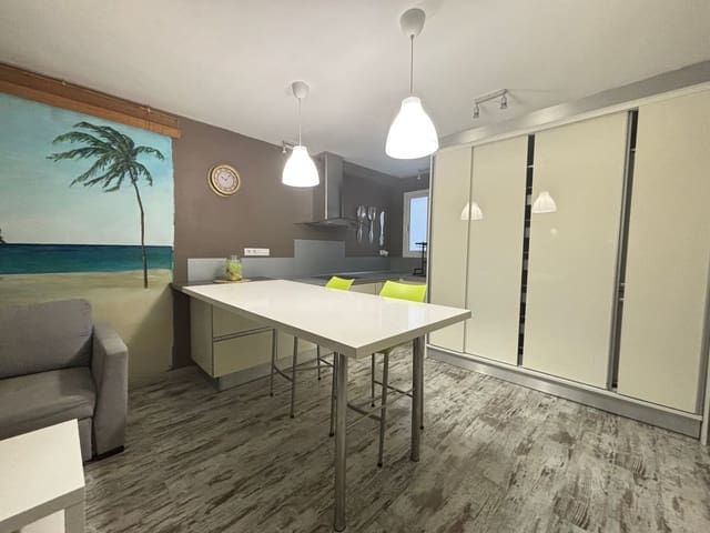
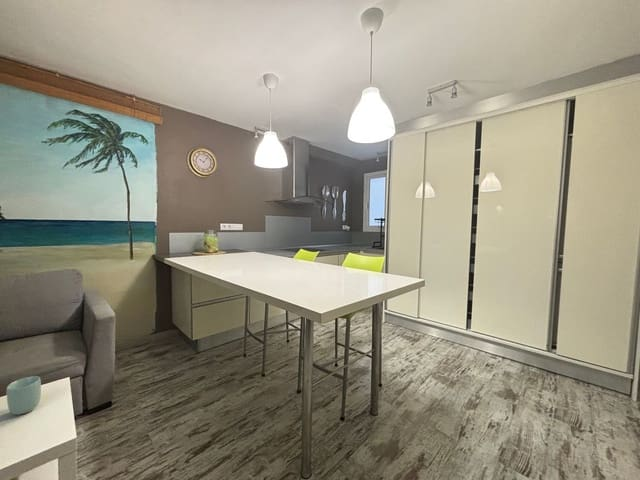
+ cup [6,375,42,416]
